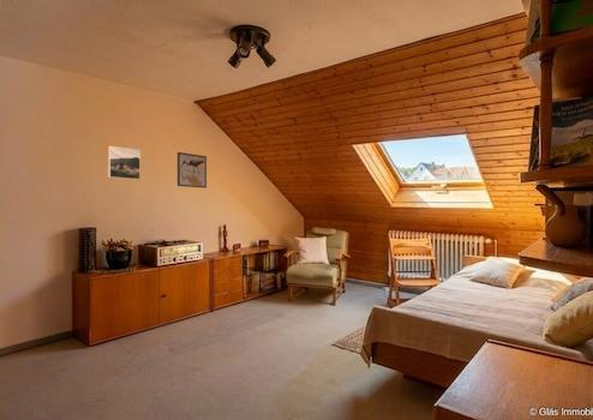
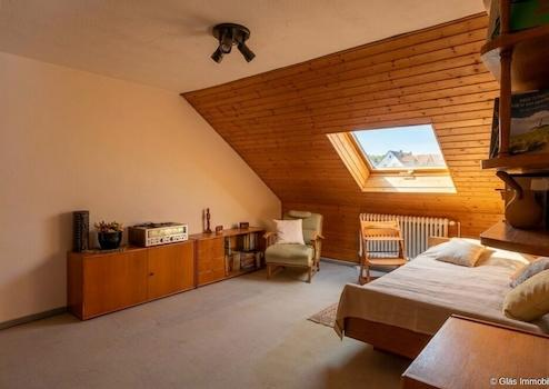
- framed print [107,144,142,181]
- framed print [176,151,208,190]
